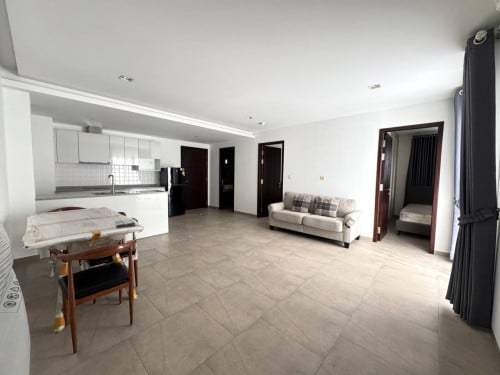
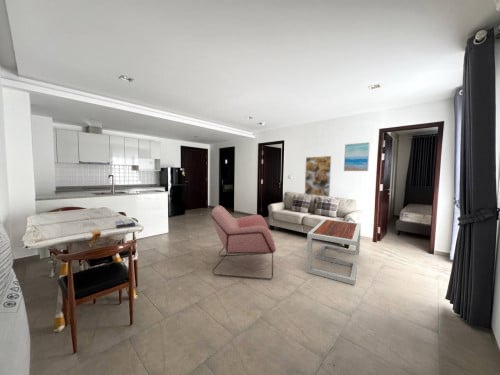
+ armchair [211,205,277,281]
+ wall art [343,141,371,172]
+ coffee table [305,218,362,286]
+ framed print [304,155,333,198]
